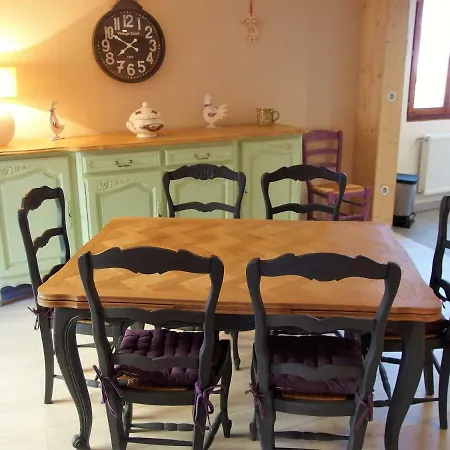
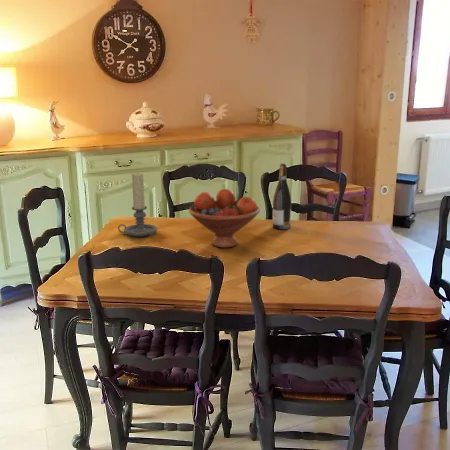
+ wine bottle [272,162,292,230]
+ candle holder [117,172,158,238]
+ fruit bowl [188,188,261,249]
